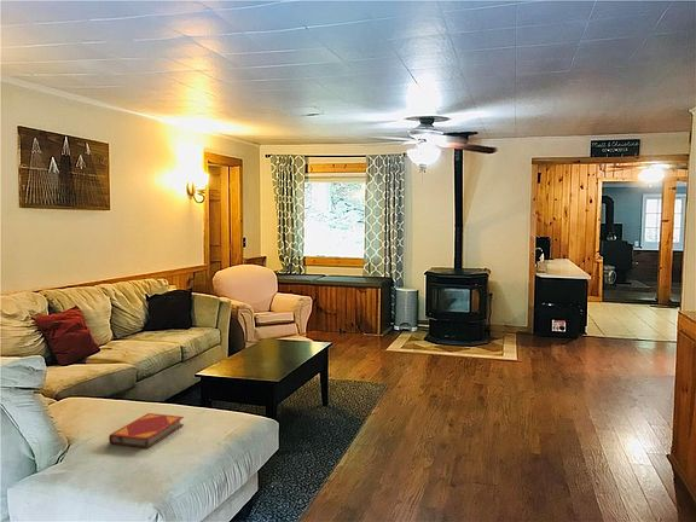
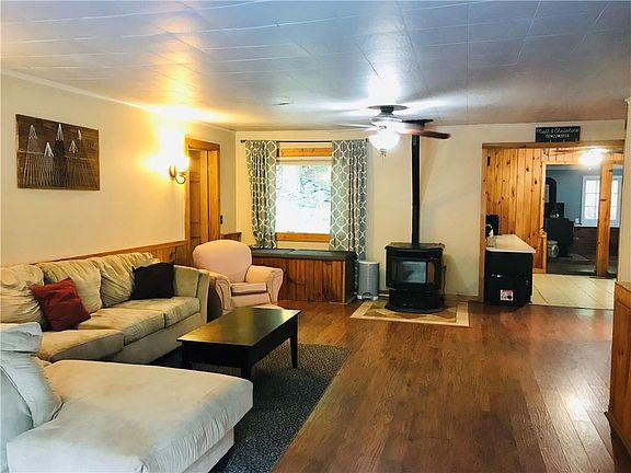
- hardback book [108,412,185,450]
